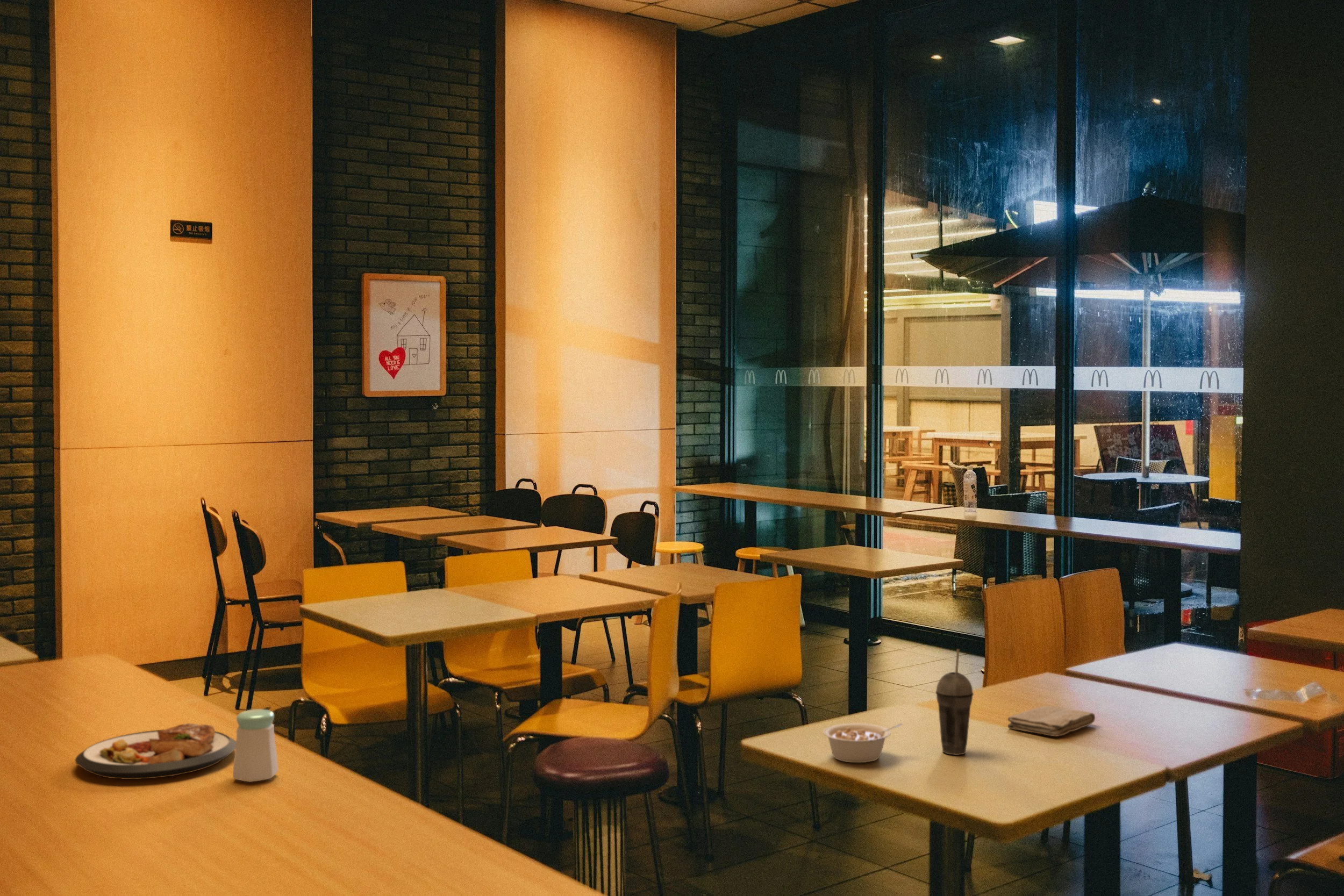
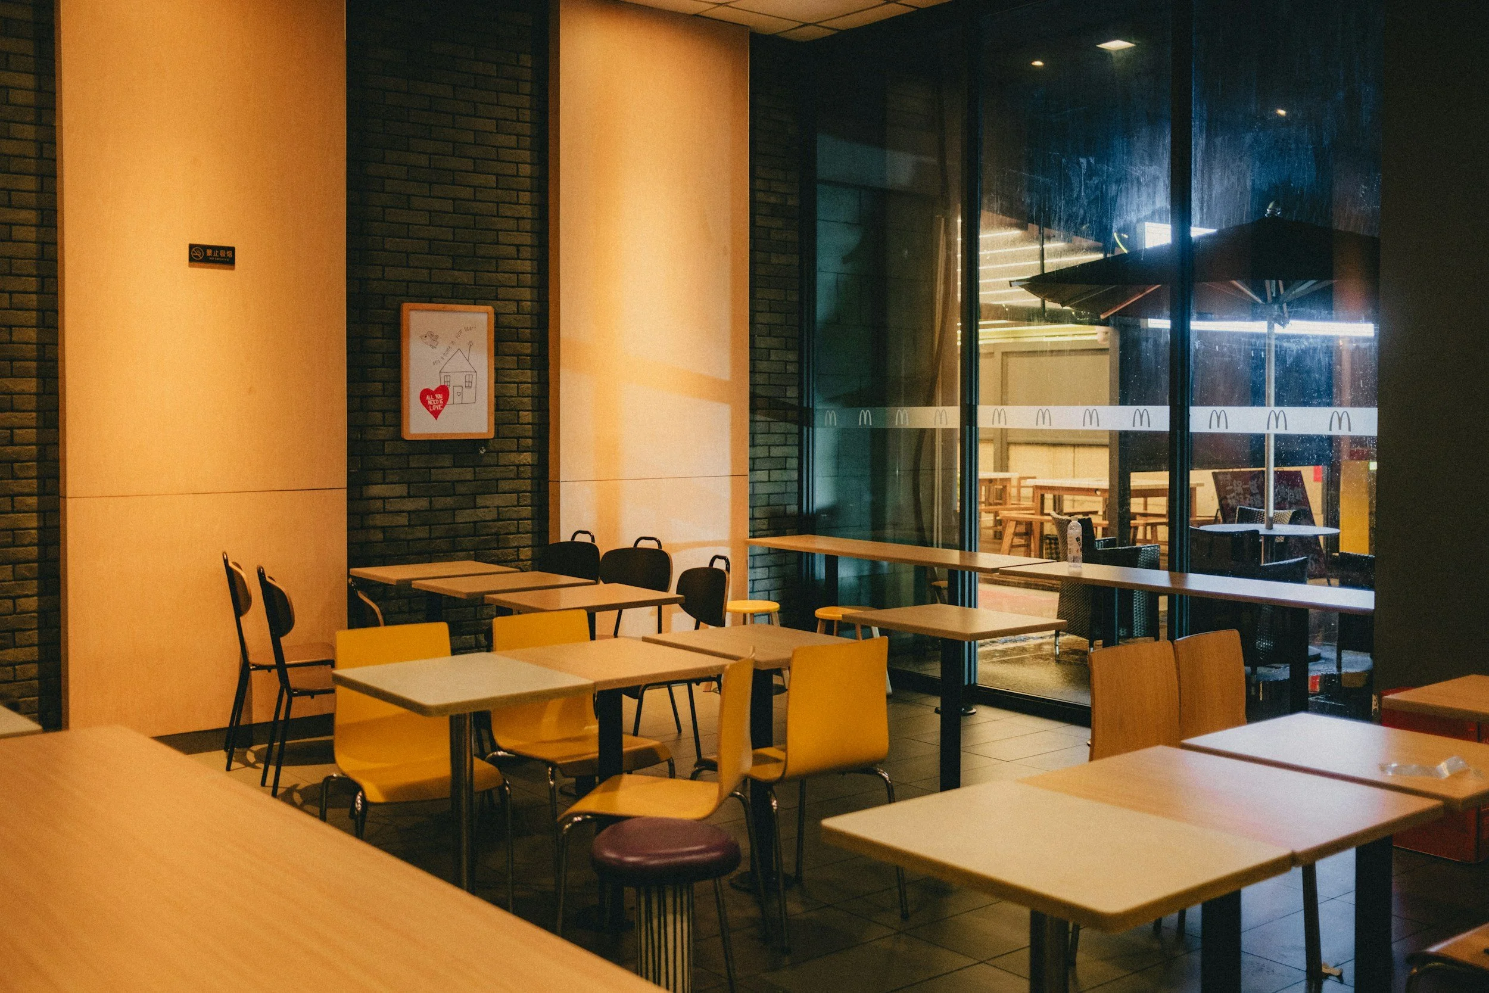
- beverage cup [935,649,974,756]
- plate [75,723,236,780]
- salt shaker [232,708,278,783]
- washcloth [1007,705,1096,737]
- legume [823,723,904,763]
